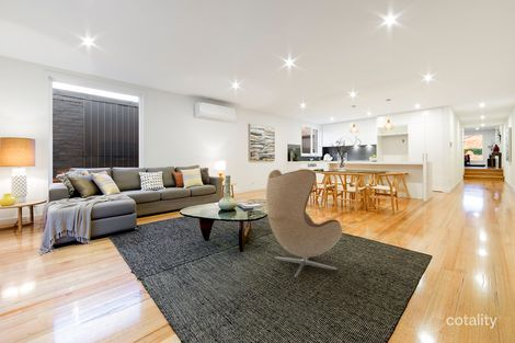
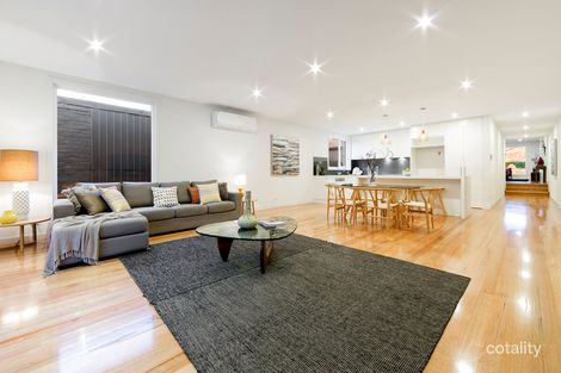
- armchair [265,169,343,279]
